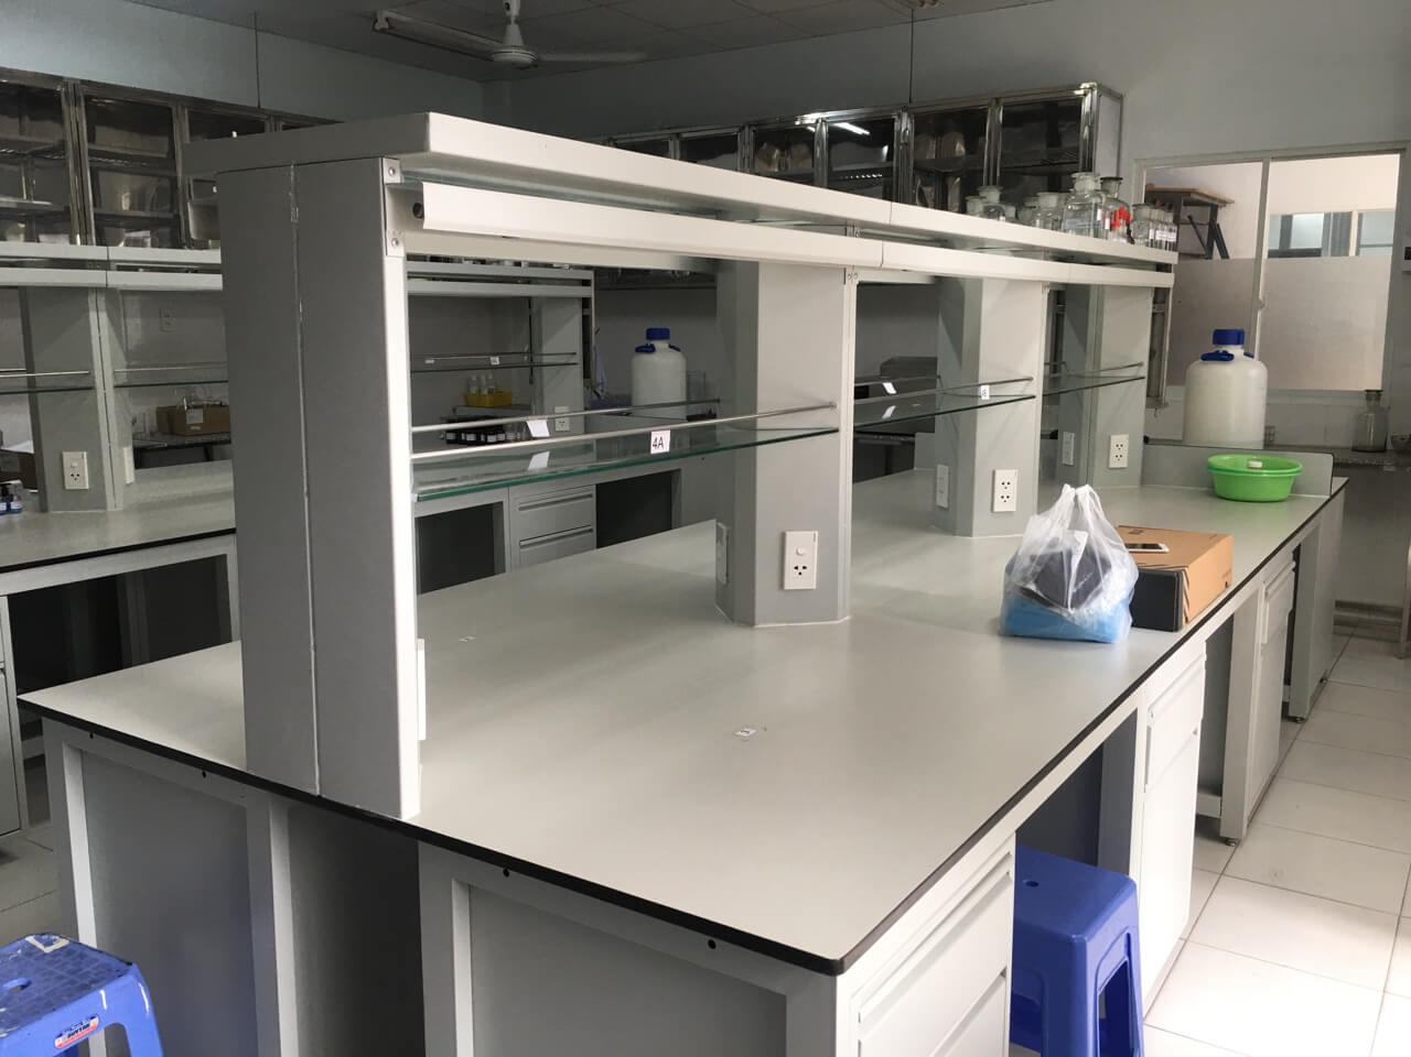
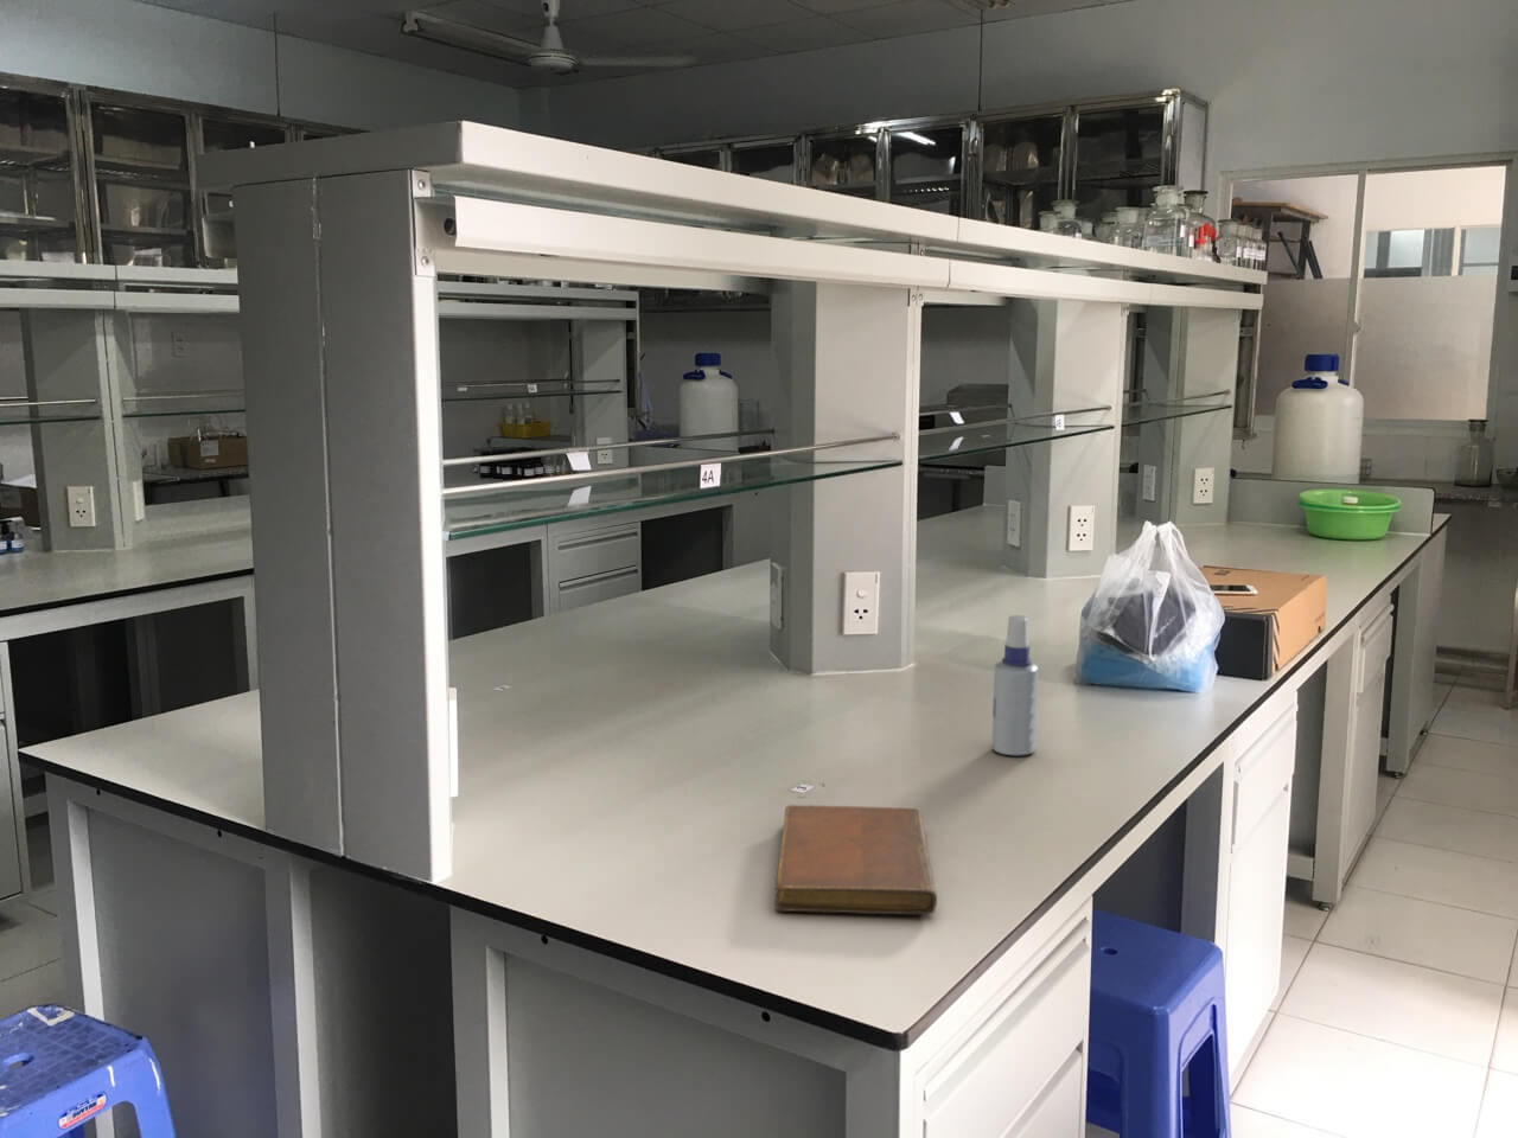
+ spray bottle [991,614,1040,757]
+ notebook [775,803,938,916]
